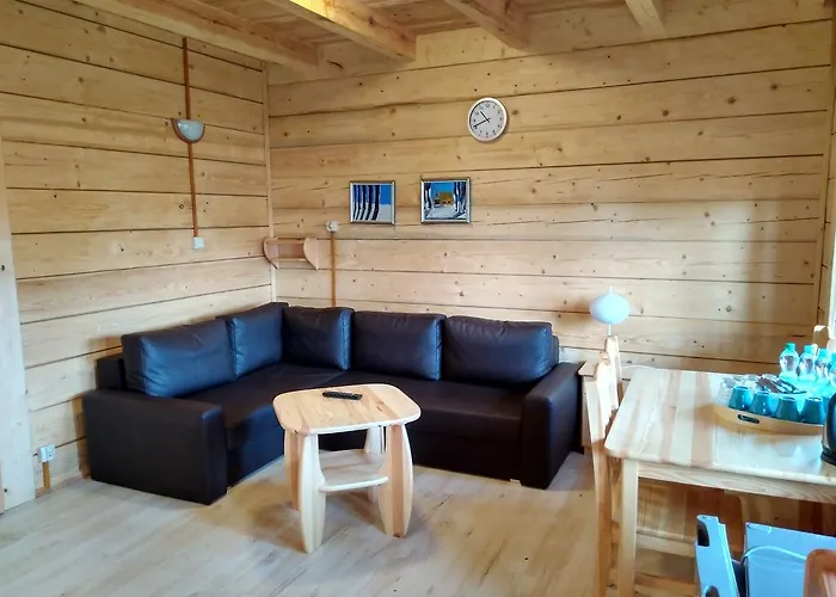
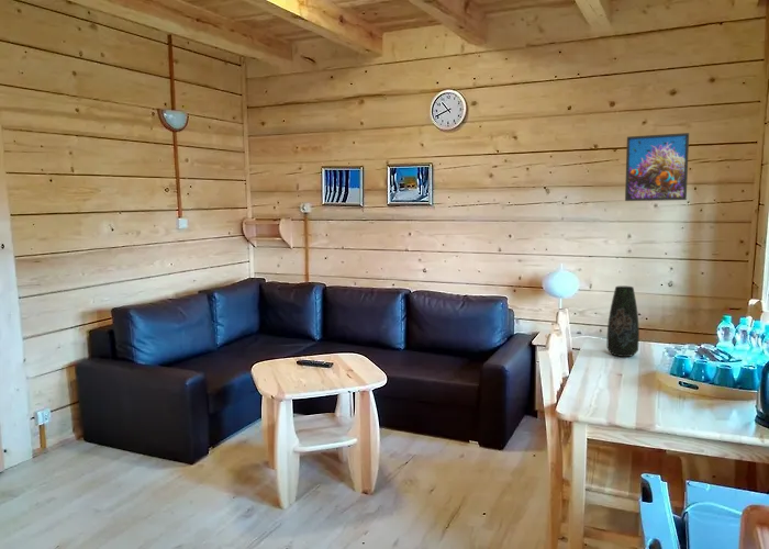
+ vase [606,284,640,358]
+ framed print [624,132,690,202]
